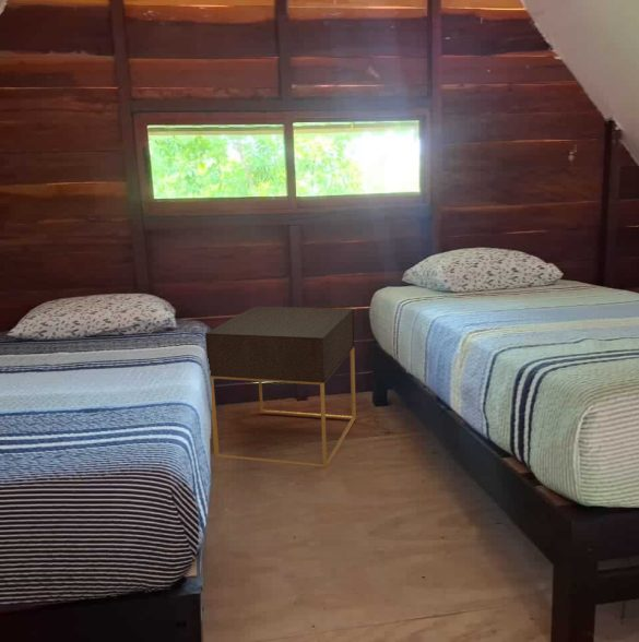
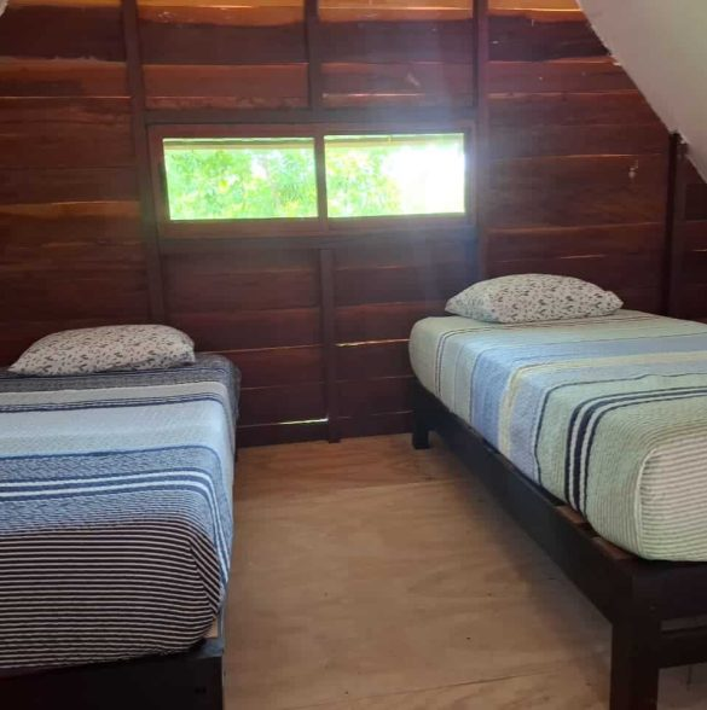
- nightstand [204,306,357,468]
